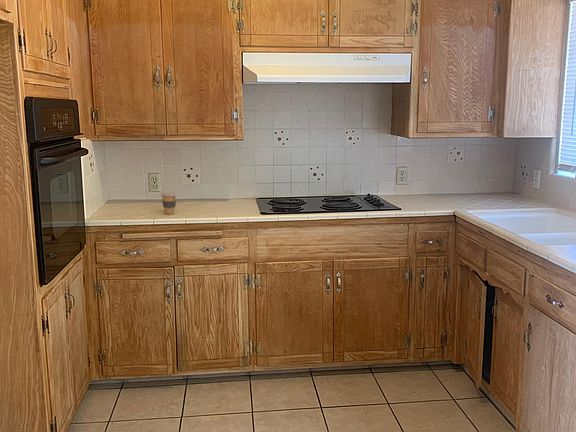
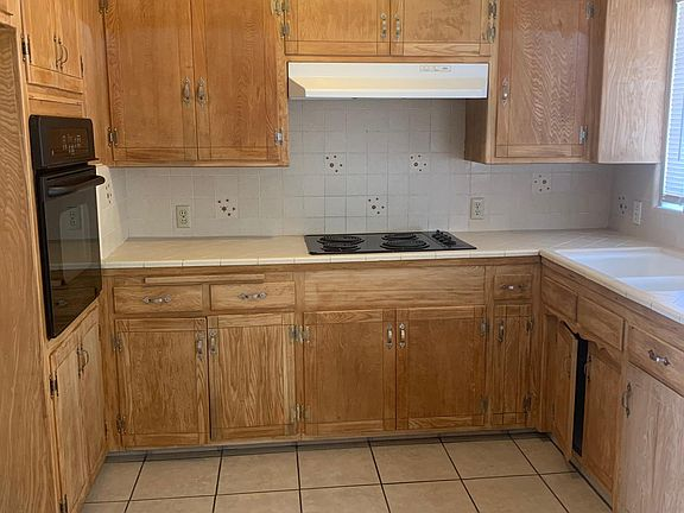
- coffee cup [160,191,177,215]
